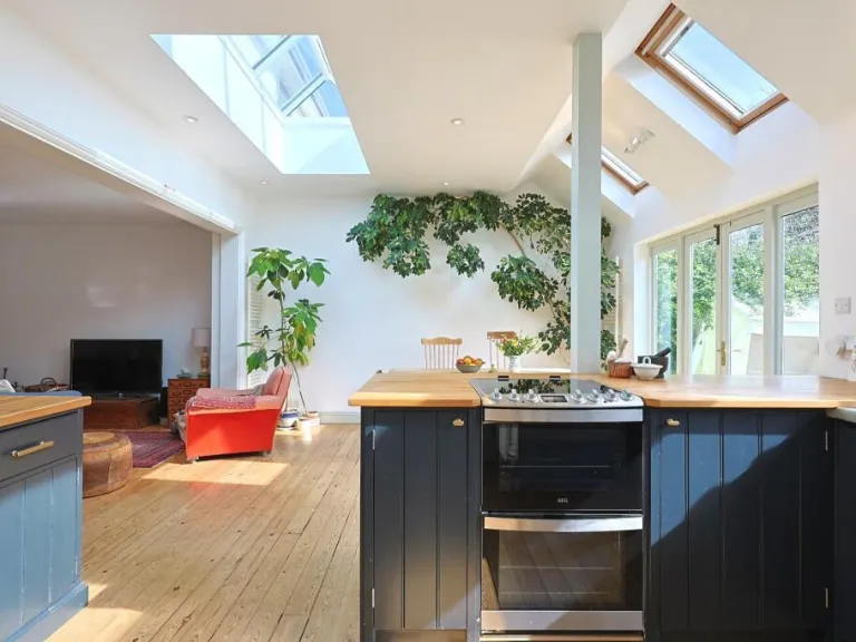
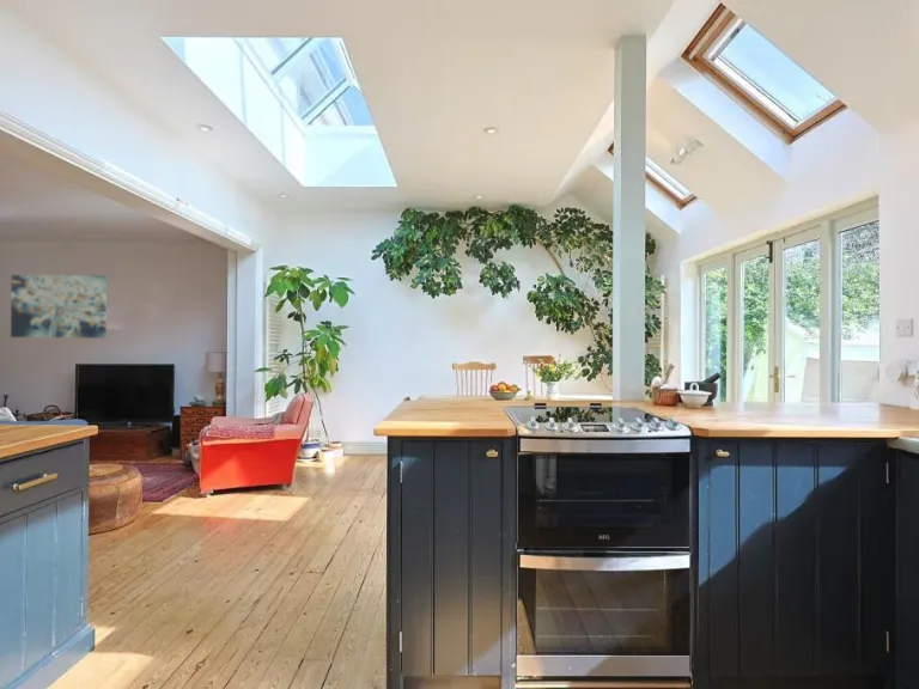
+ wall art [10,274,108,340]
